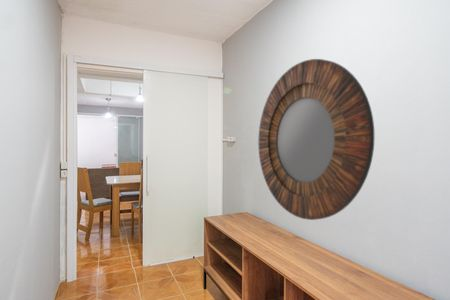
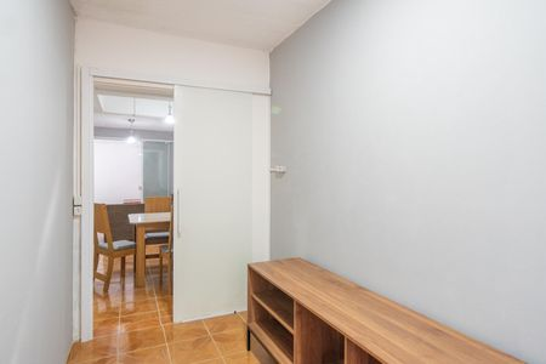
- home mirror [257,58,375,221]
